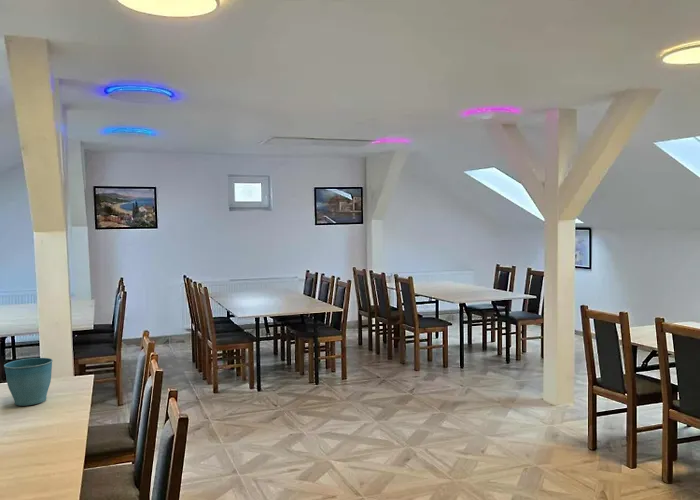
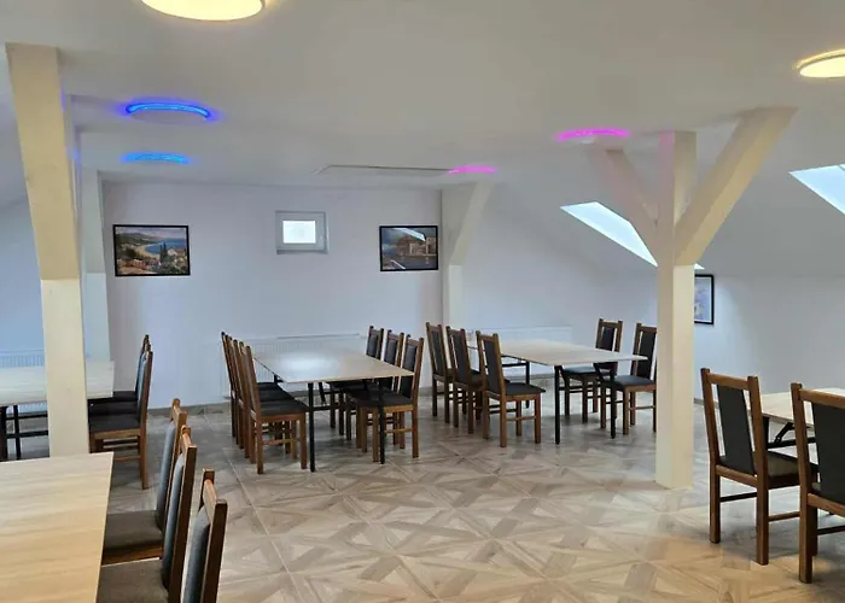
- flower pot [3,357,54,407]
